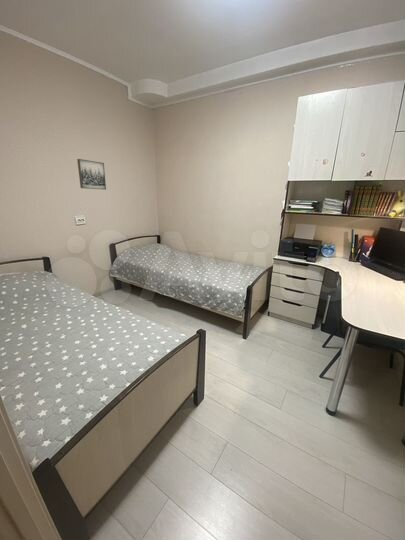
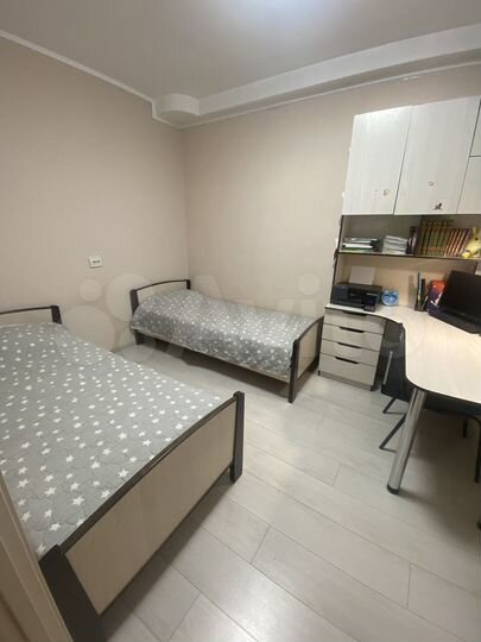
- wall art [76,158,107,191]
